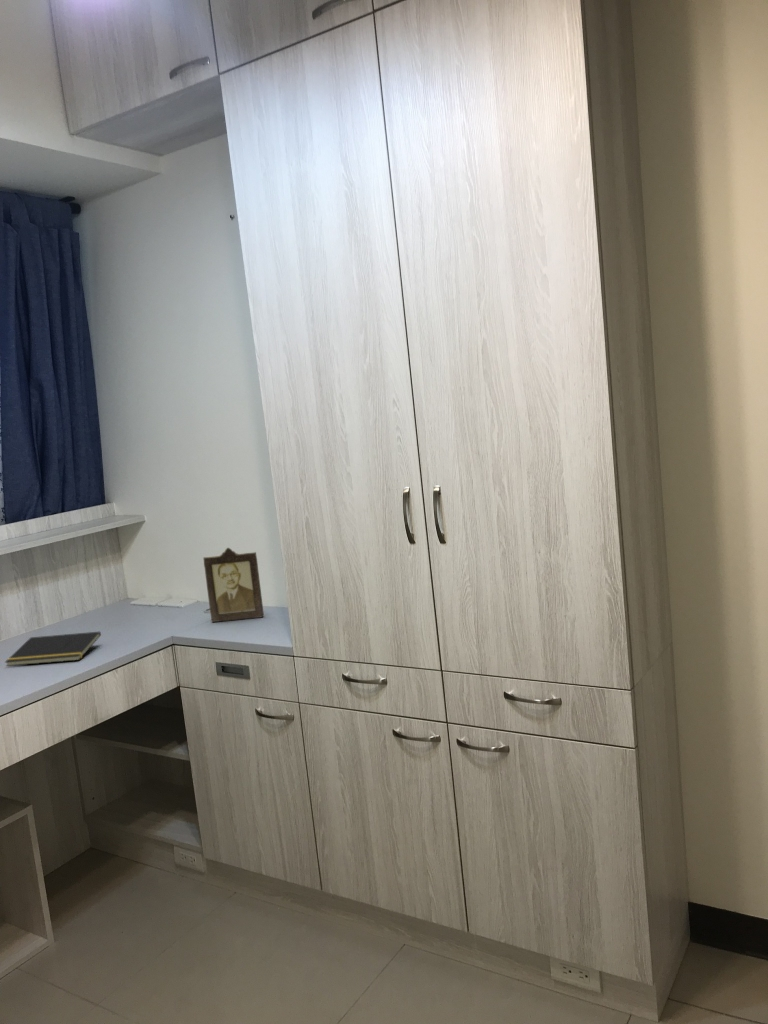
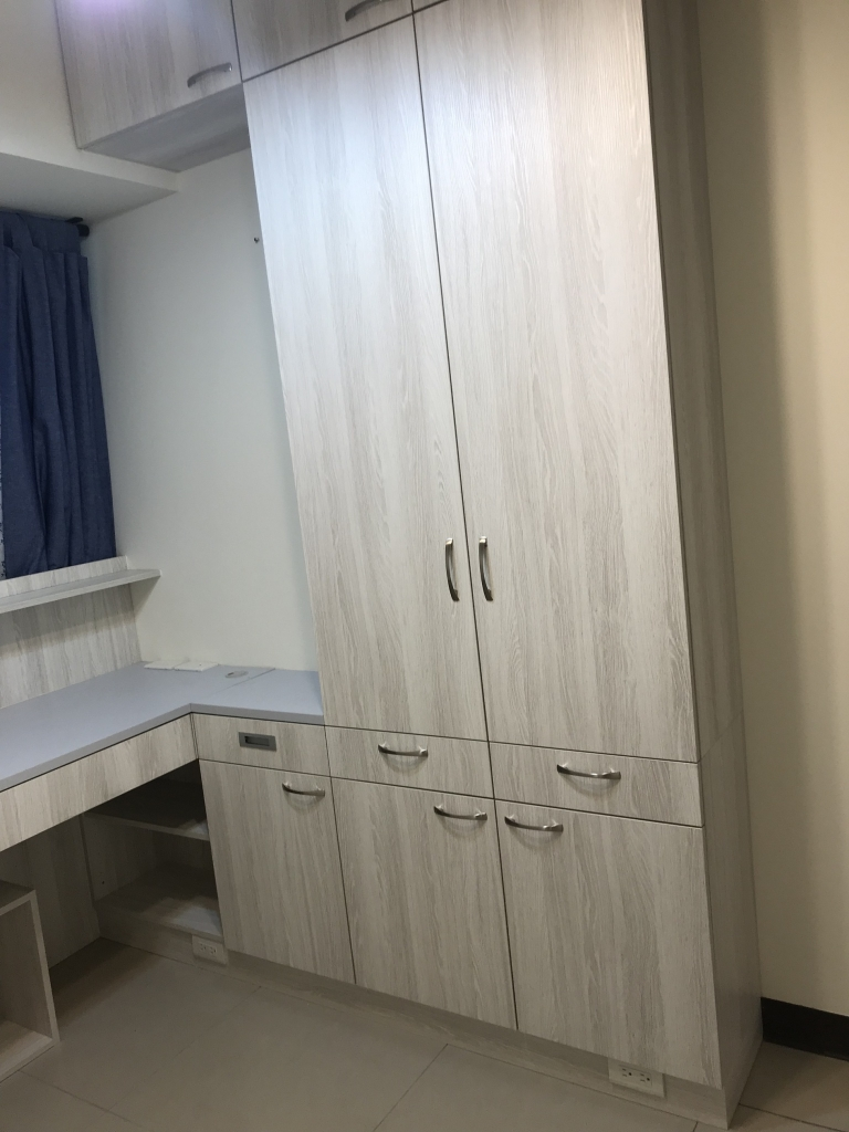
- photo frame [202,547,265,623]
- notepad [4,631,102,667]
